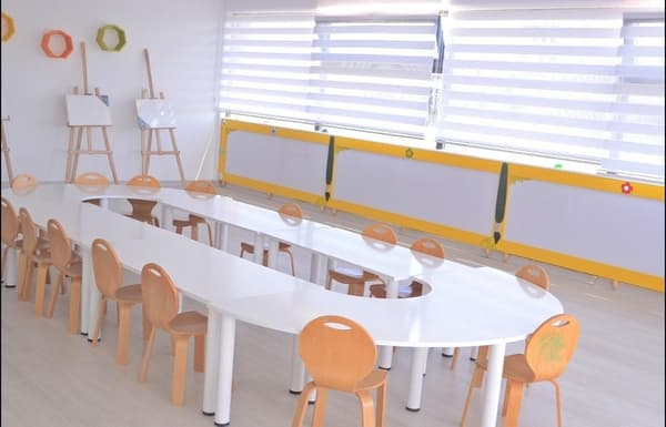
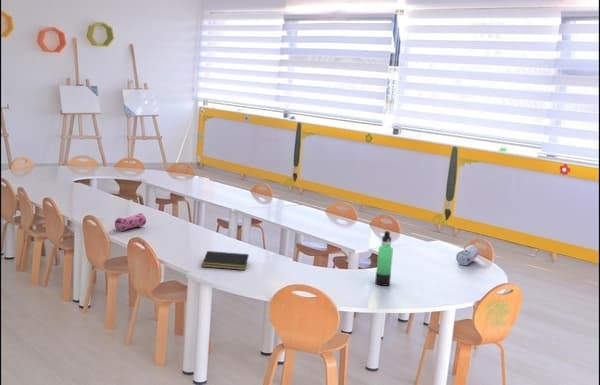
+ pencil case [114,212,147,232]
+ notepad [201,250,250,271]
+ thermos bottle [374,230,394,287]
+ pencil case [455,244,479,266]
